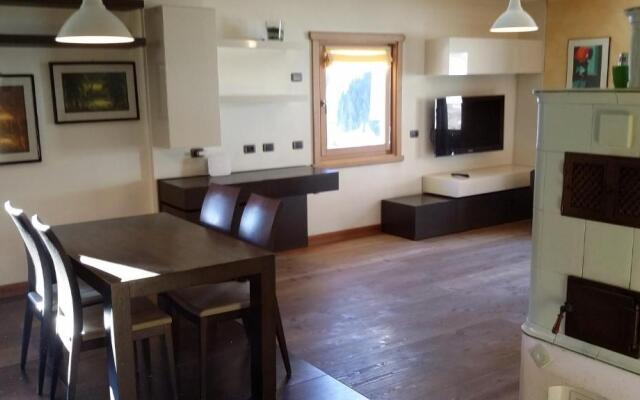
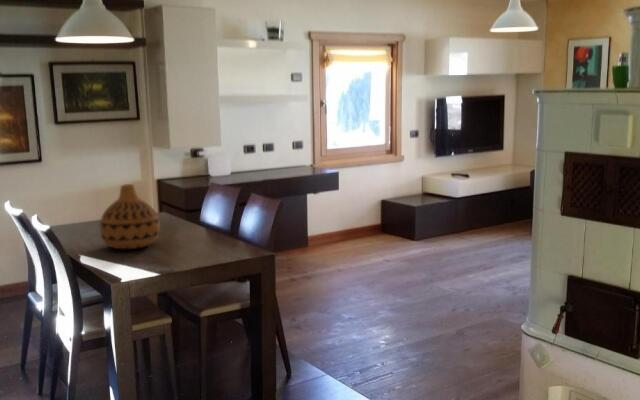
+ vase [99,183,161,250]
